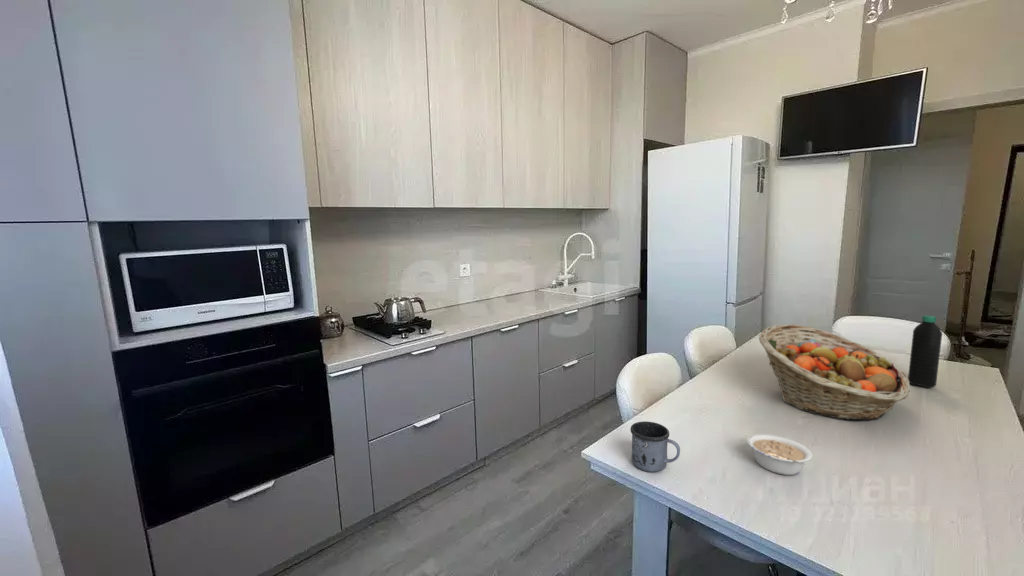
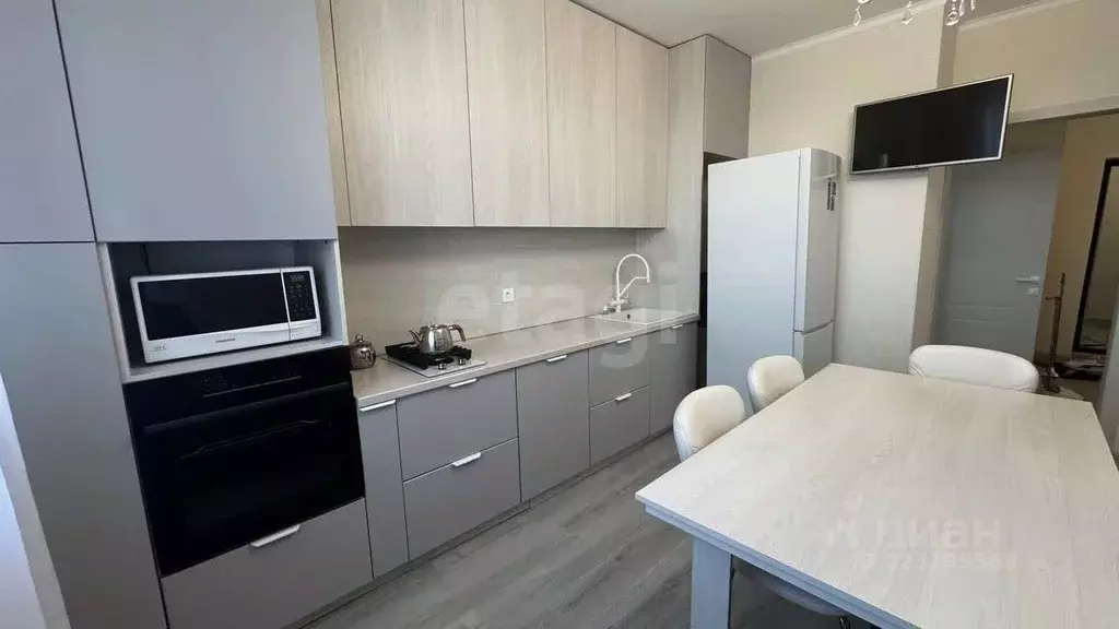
- fruit basket [758,323,911,421]
- legume [746,433,813,476]
- water bottle [907,315,943,389]
- mug [629,420,681,473]
